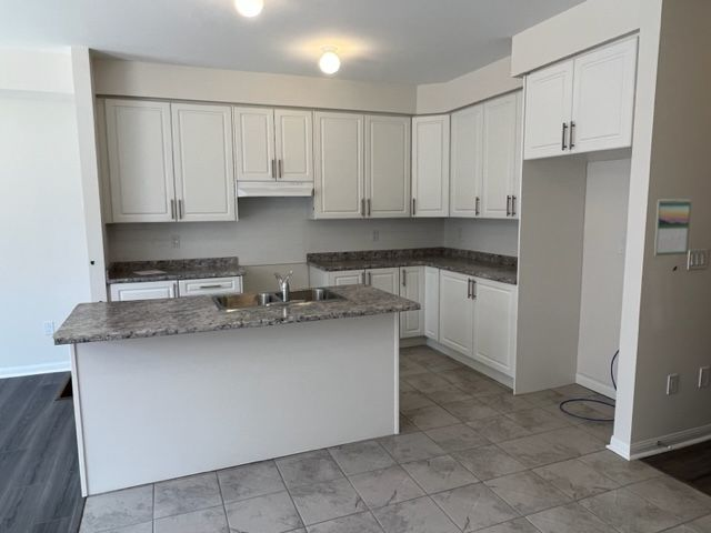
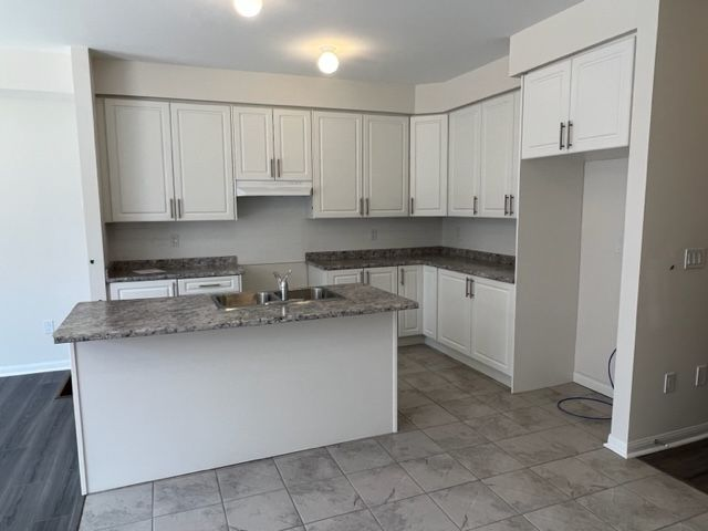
- calendar [653,198,692,257]
